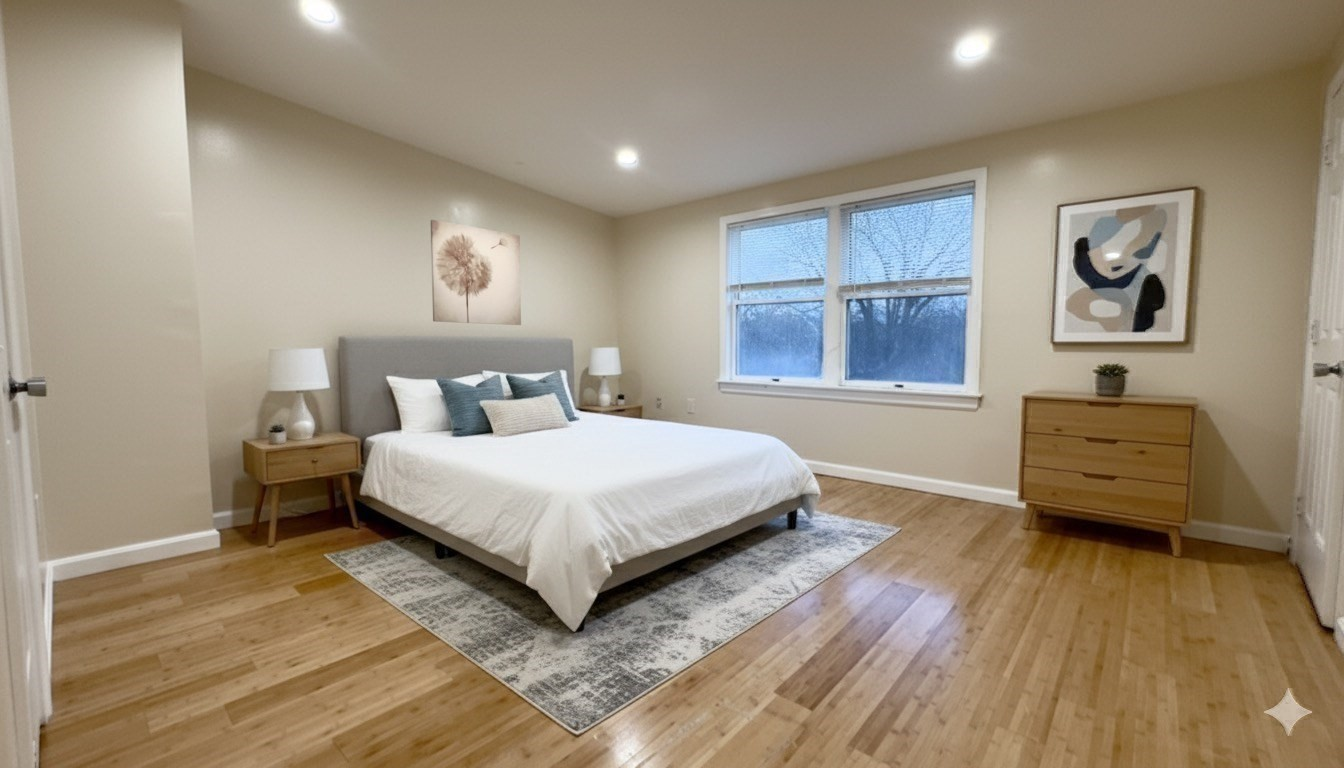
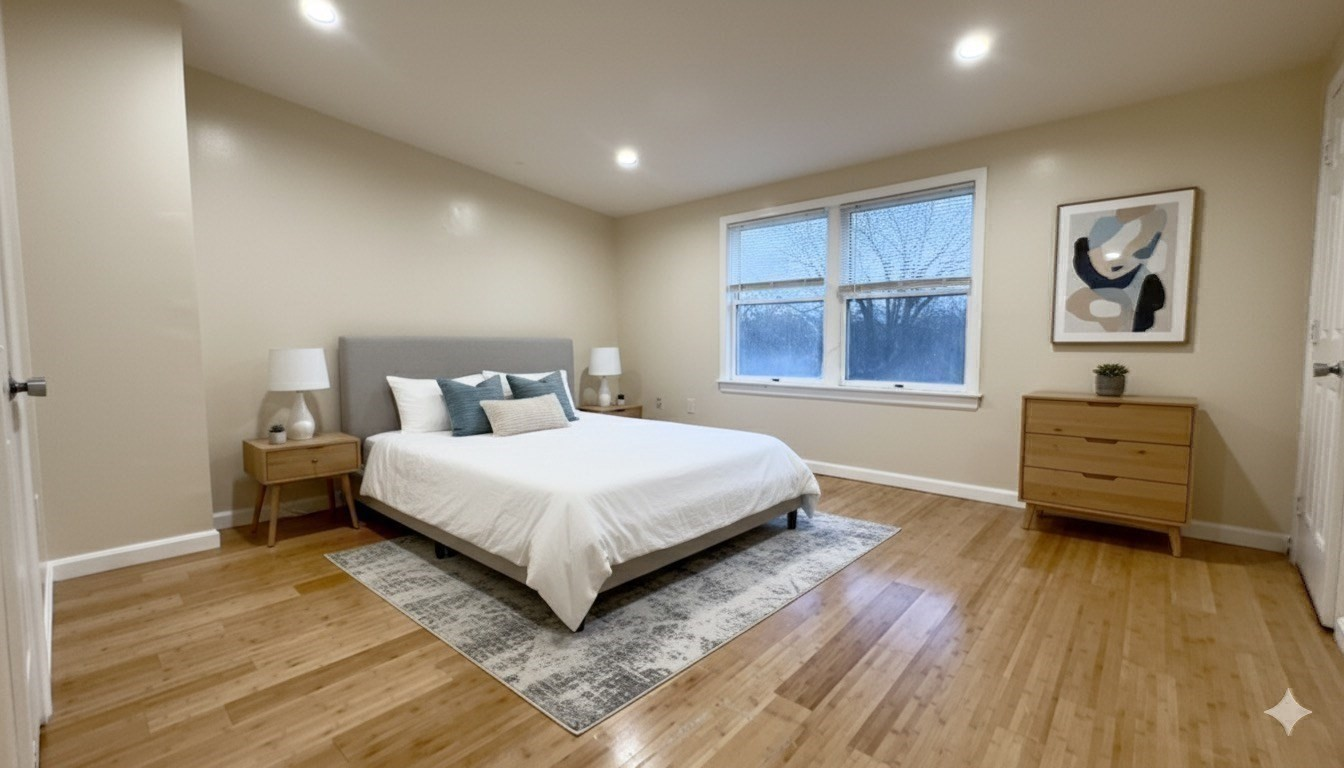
- wall art [430,219,522,326]
